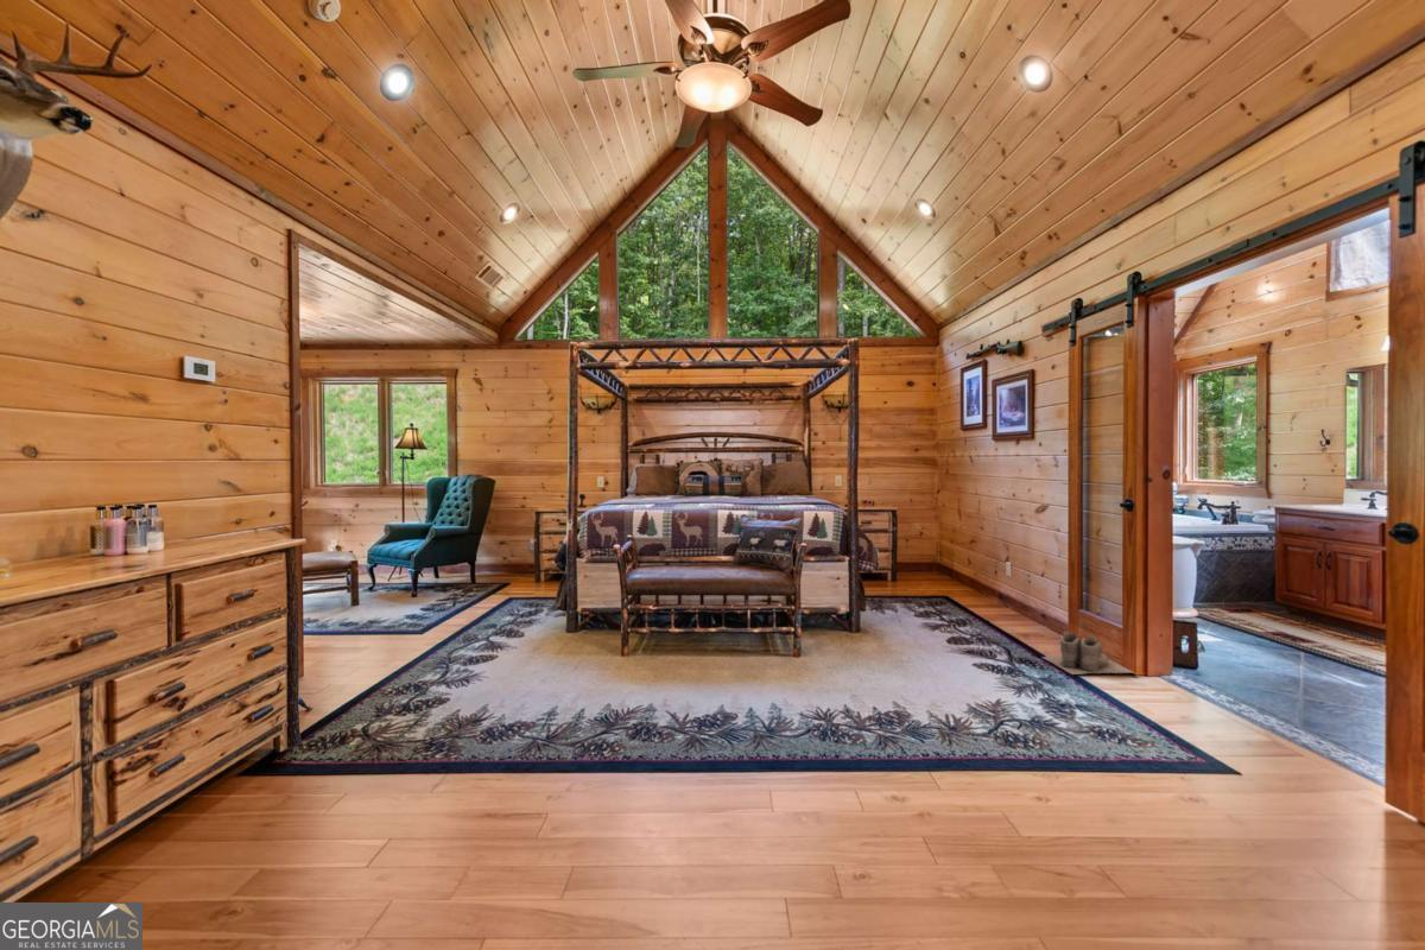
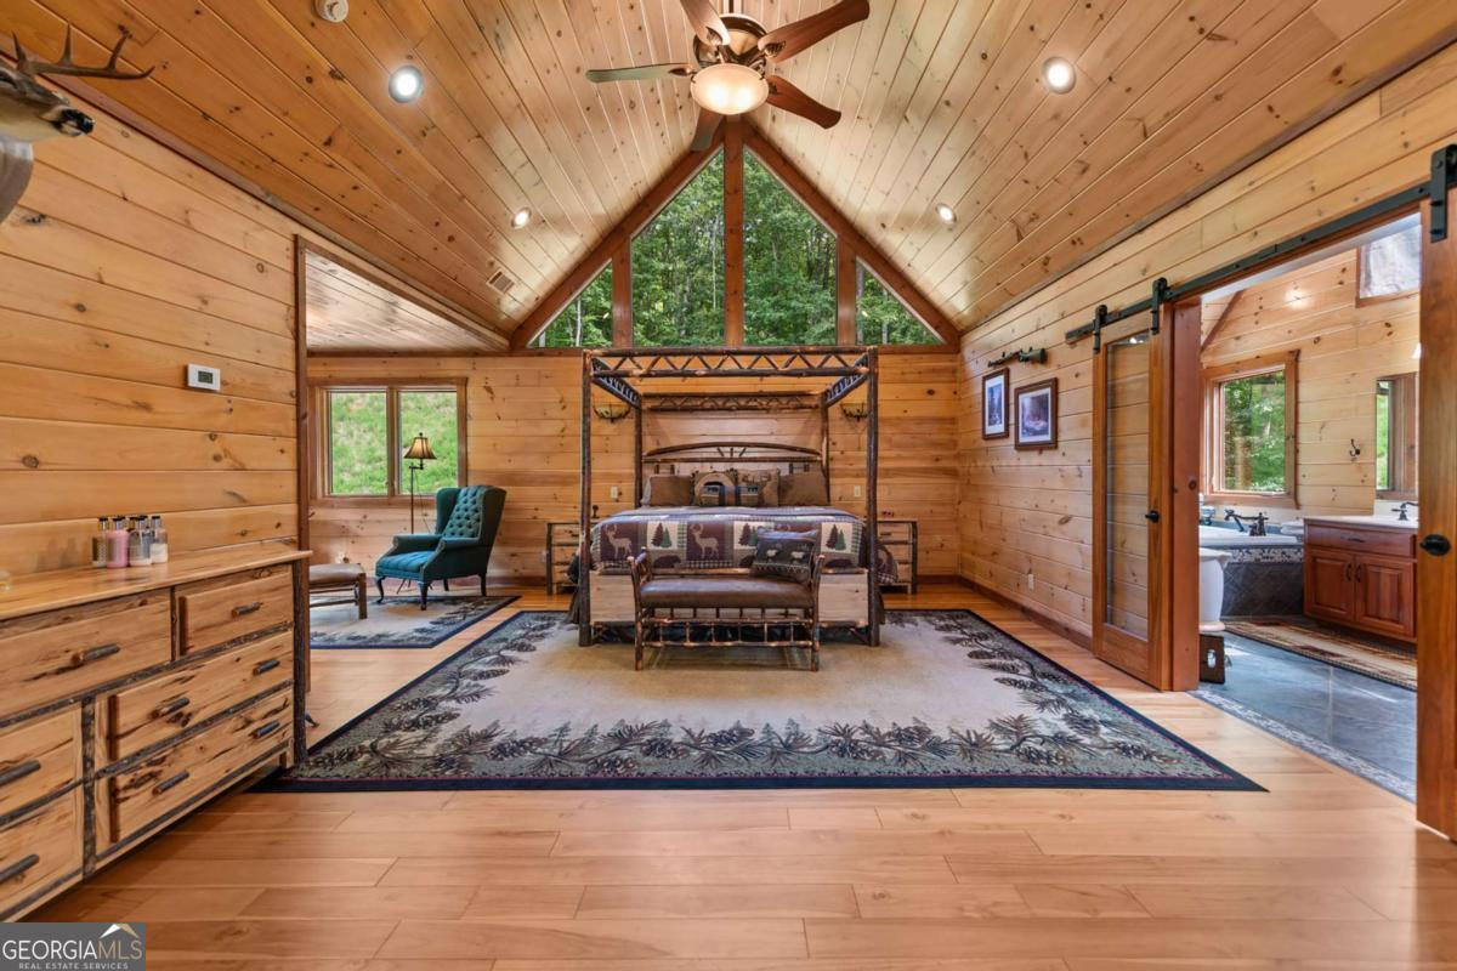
- boots [1040,631,1134,676]
